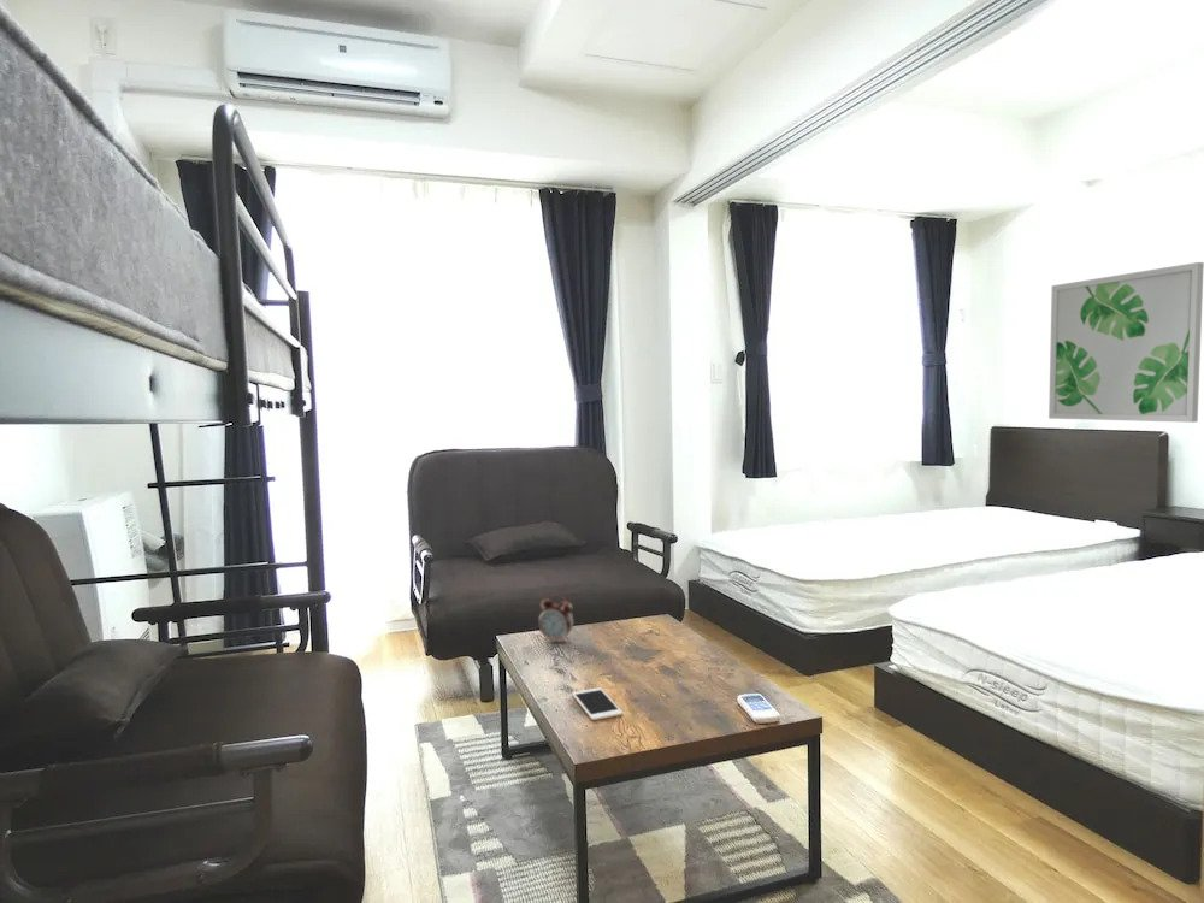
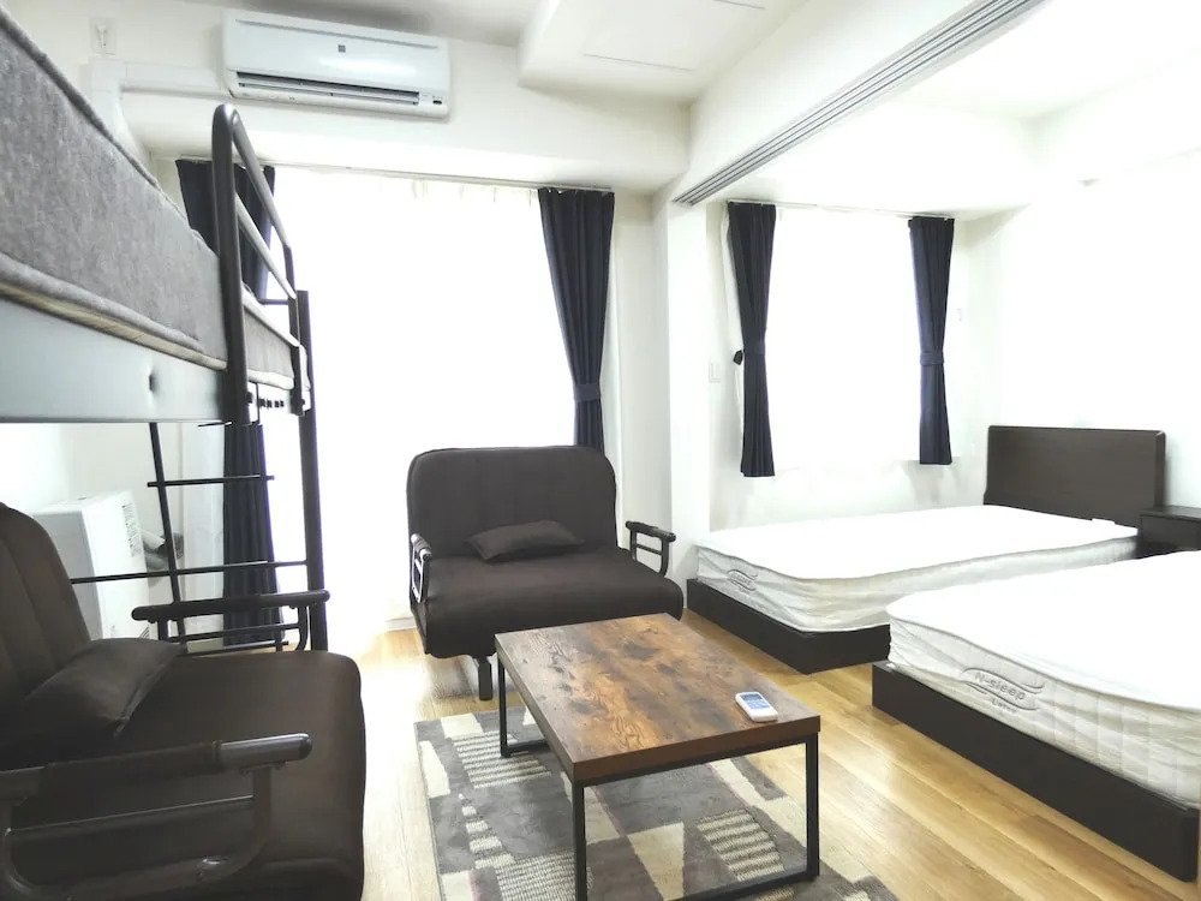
- wall art [1047,261,1204,424]
- alarm clock [537,592,576,644]
- cell phone [571,686,624,721]
